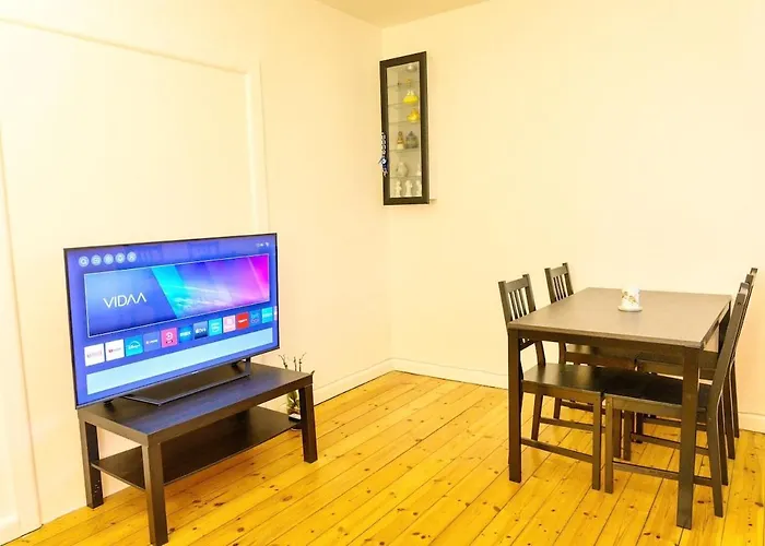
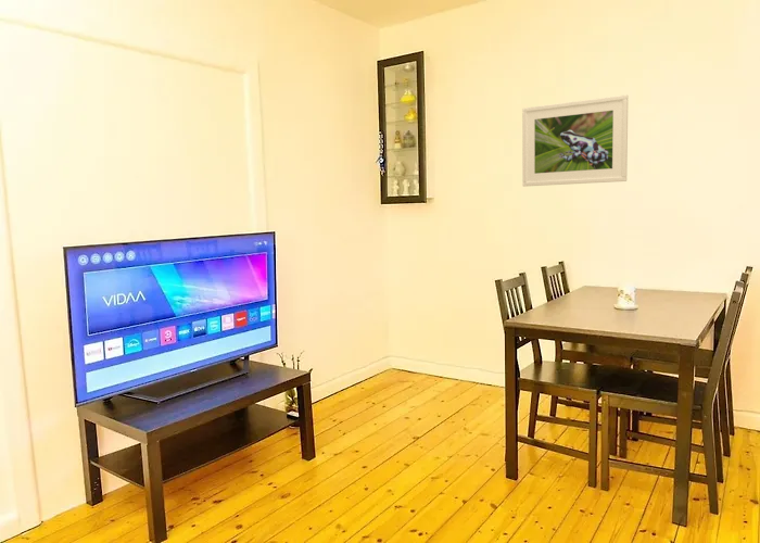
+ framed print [521,93,629,188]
